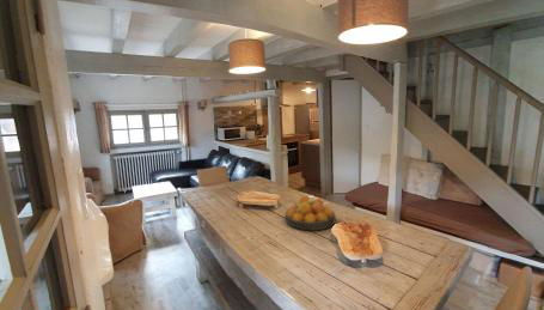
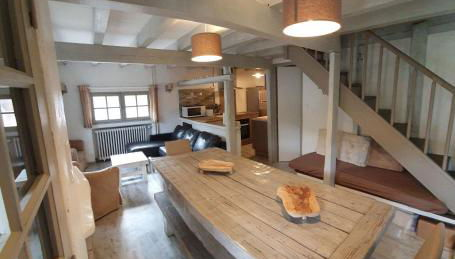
- fruit bowl [285,195,337,232]
